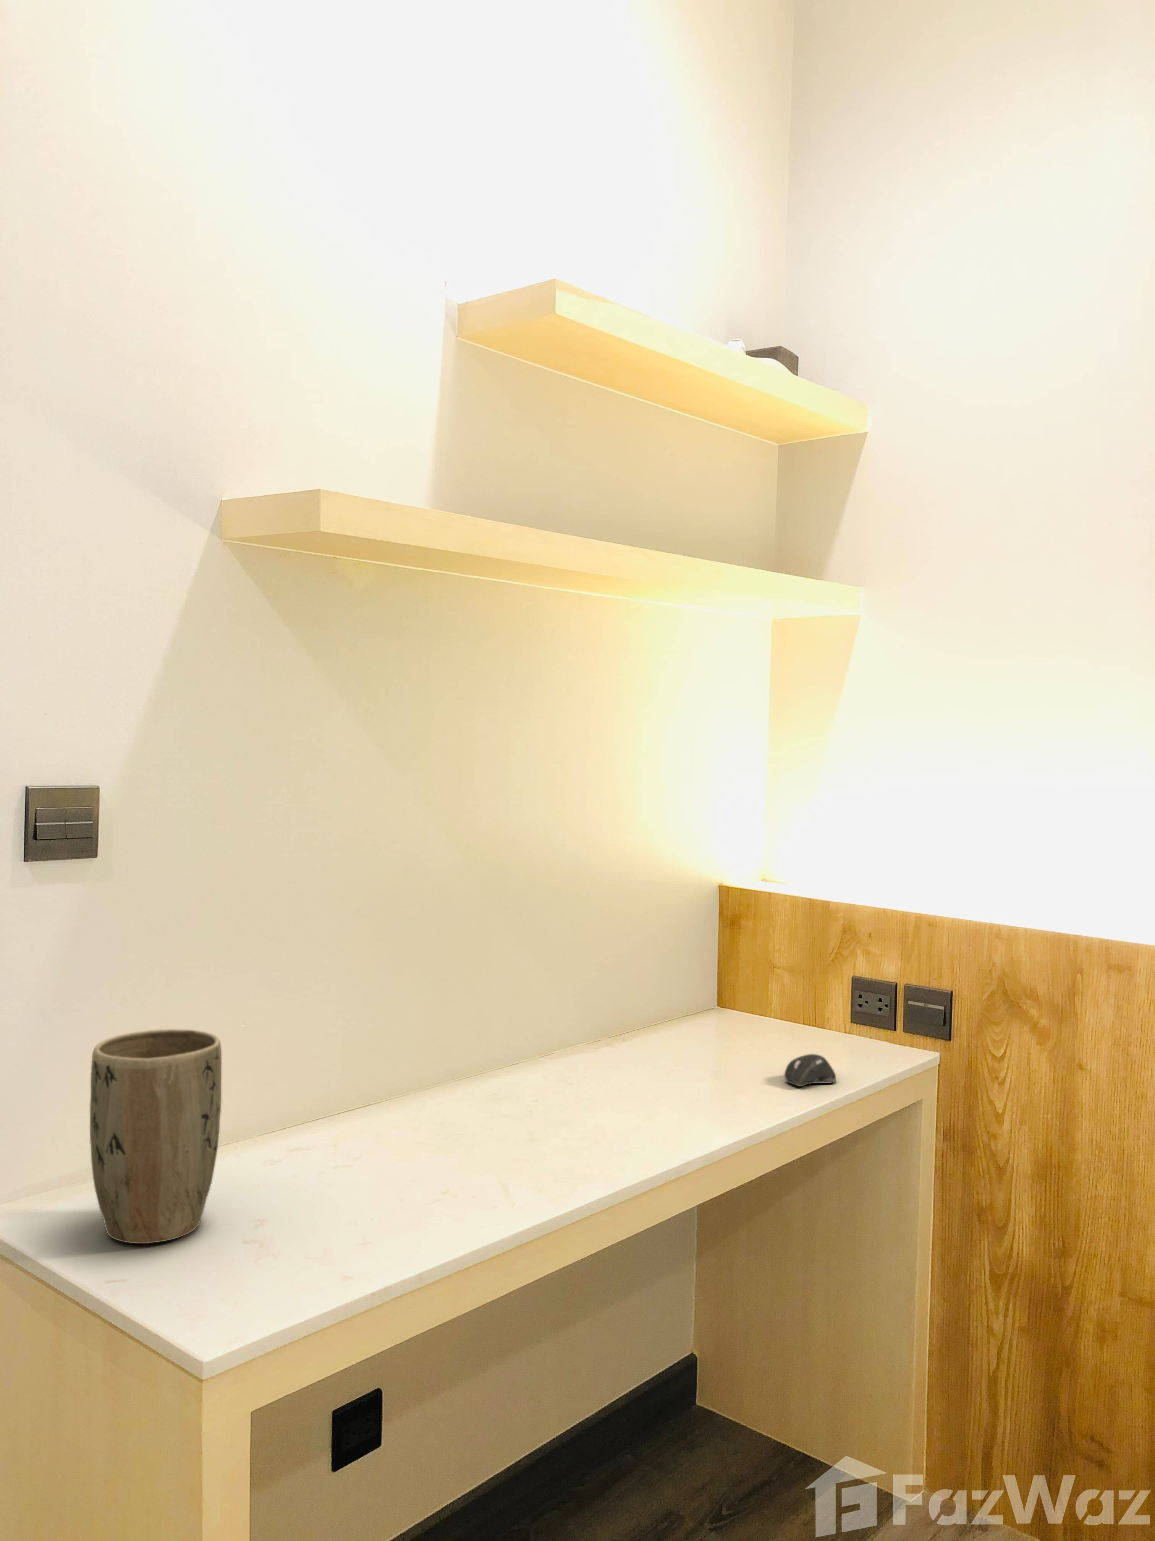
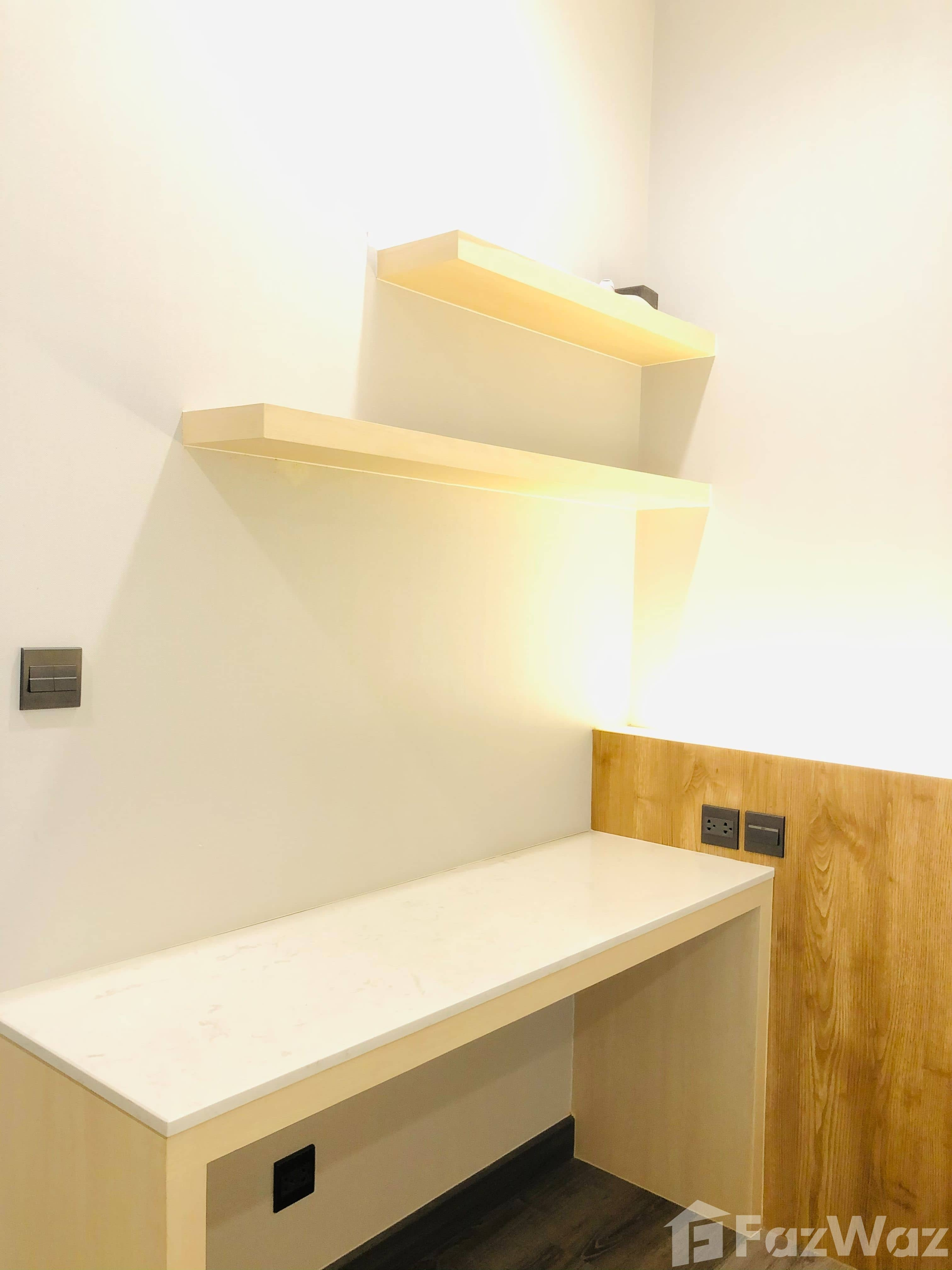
- computer mouse [784,1053,836,1087]
- plant pot [90,1029,222,1244]
